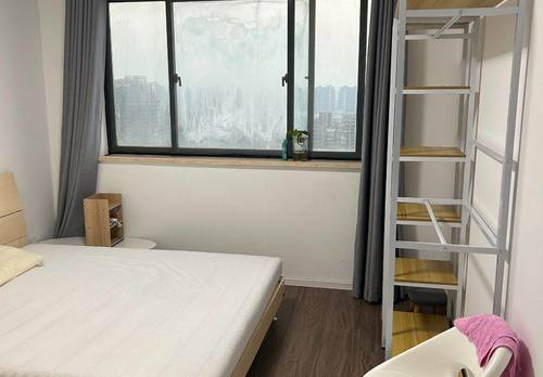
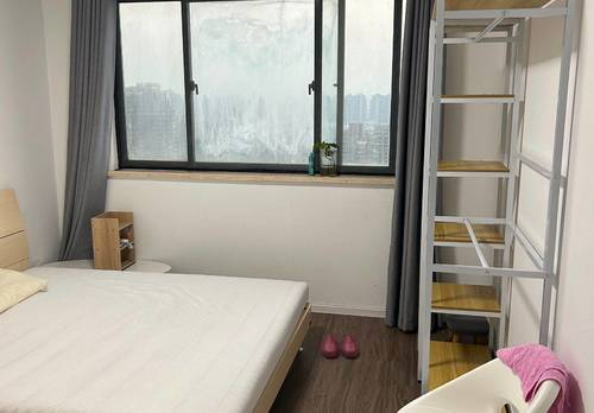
+ slippers [320,333,360,358]
